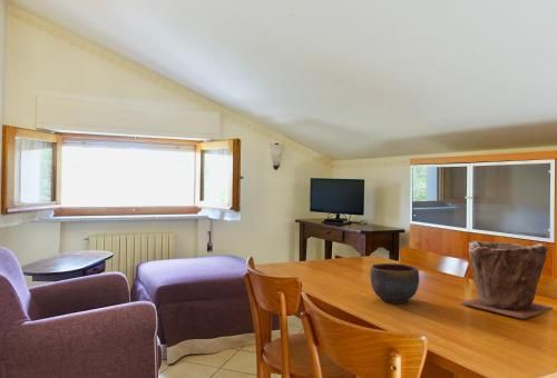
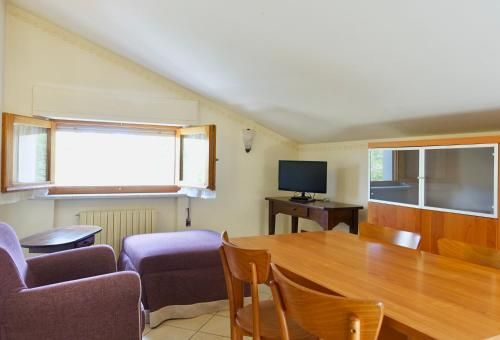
- bowl [369,262,420,305]
- plant pot [460,239,555,319]
